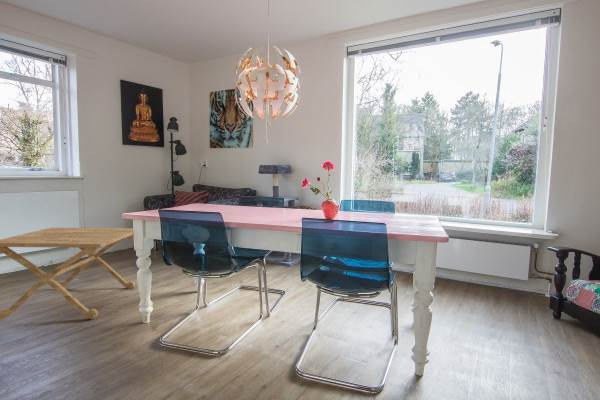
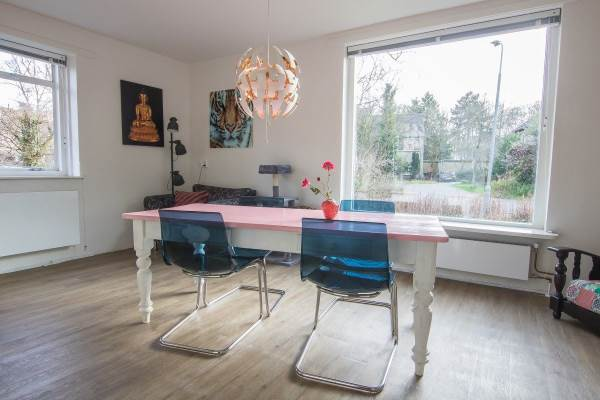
- side table [0,226,136,321]
